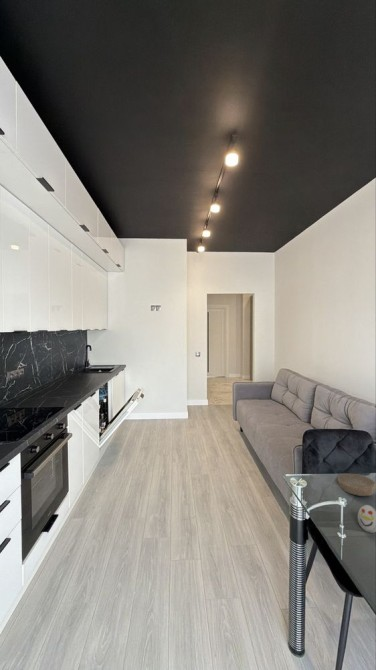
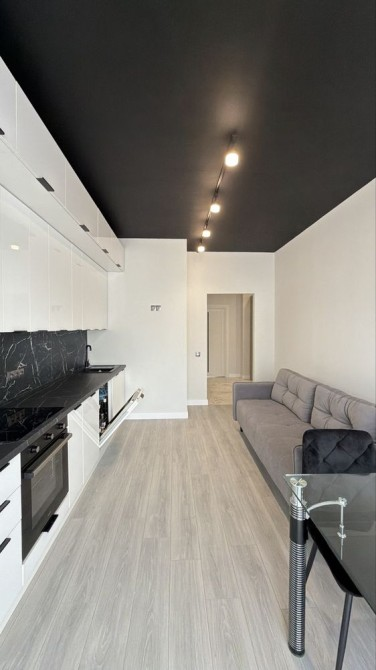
- decorative egg [357,504,376,534]
- bowl [337,473,376,497]
